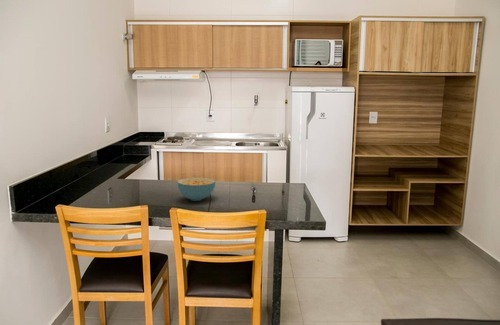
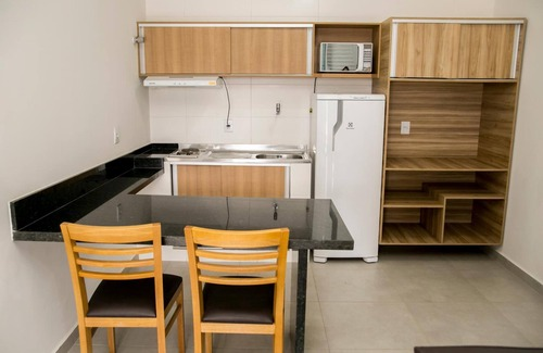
- cereal bowl [176,177,216,202]
